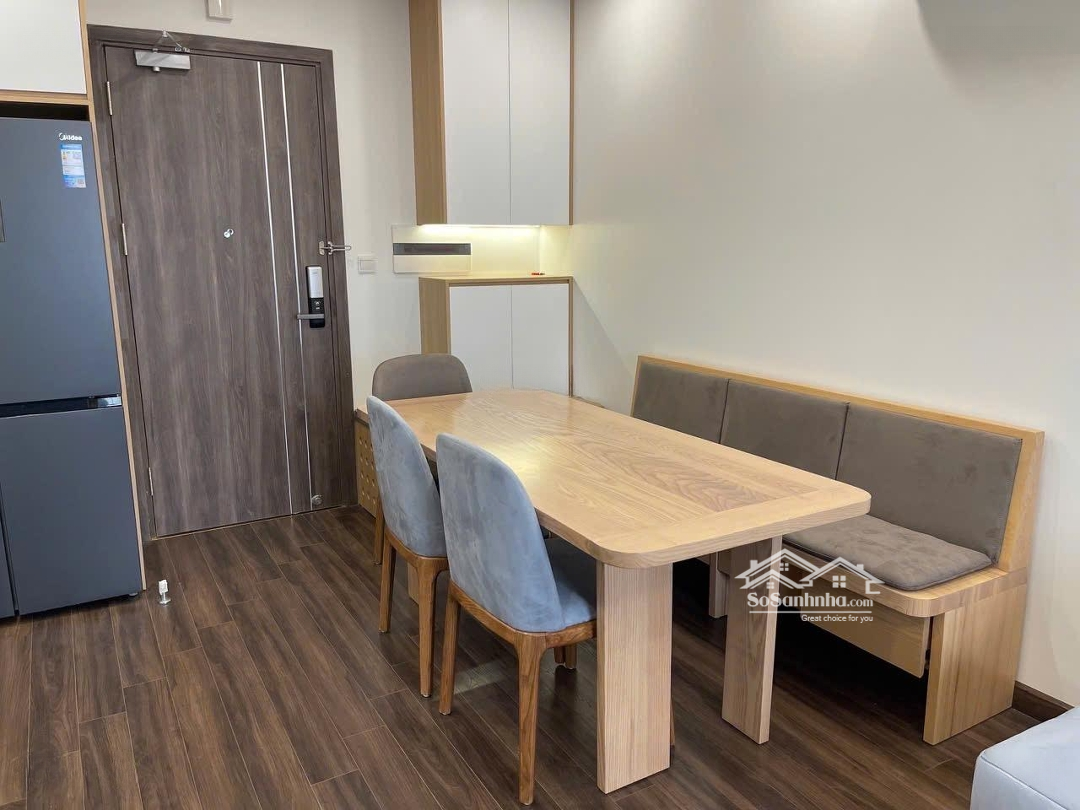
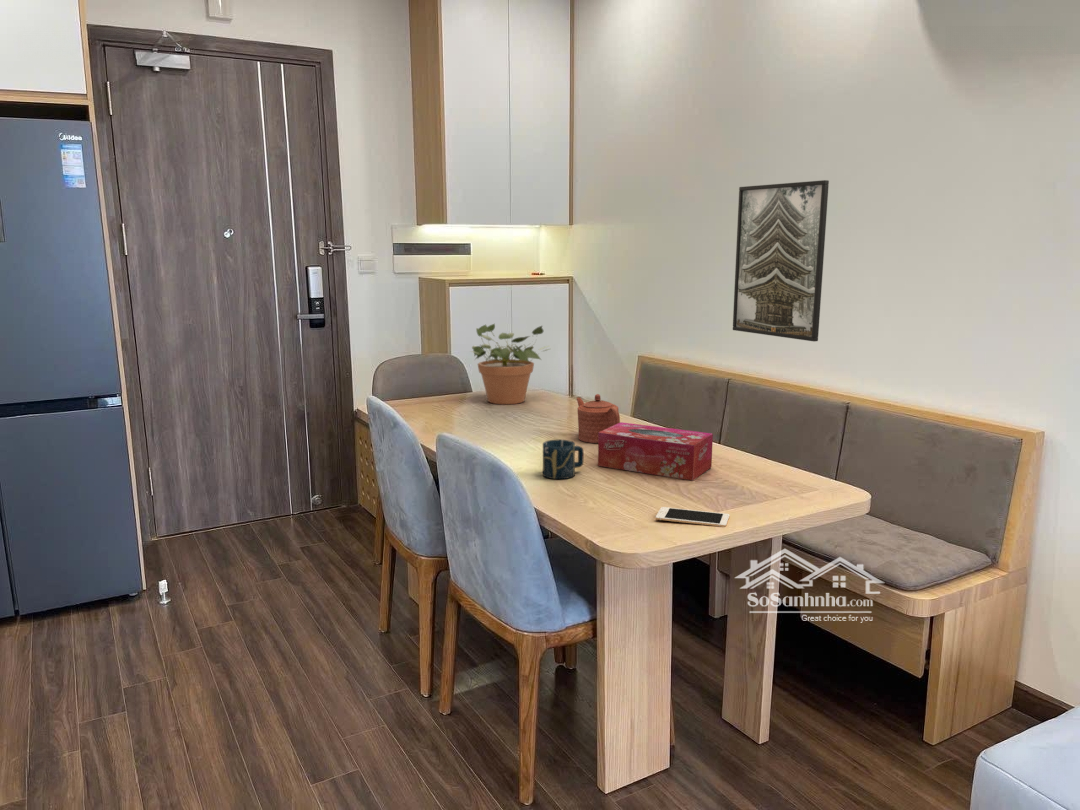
+ cell phone [655,506,730,528]
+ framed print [732,179,830,342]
+ potted plant [468,323,550,405]
+ tissue box [597,421,714,482]
+ cup [542,439,584,480]
+ teapot [576,393,621,444]
